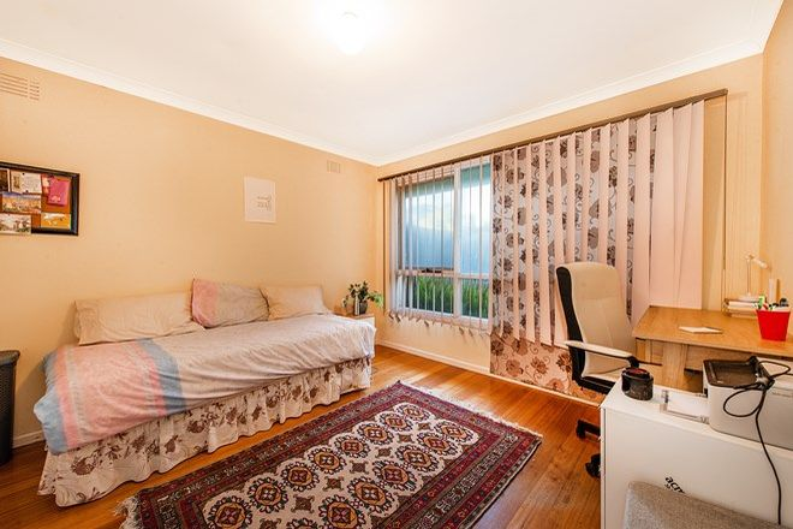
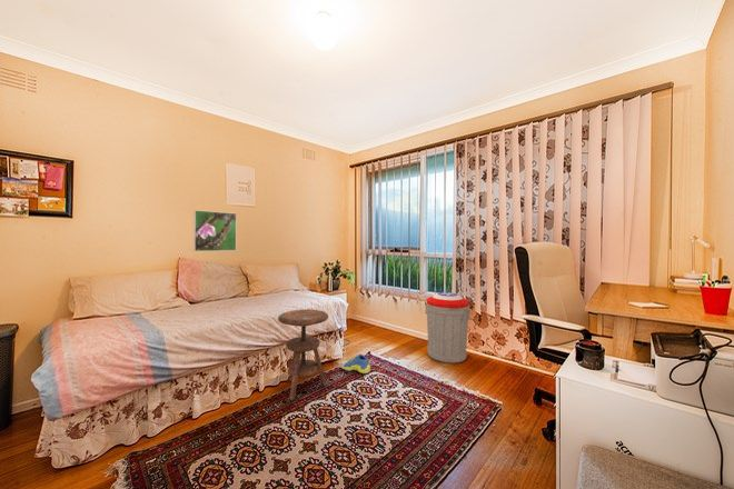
+ trash can [424,291,470,365]
+ sneaker [339,353,371,375]
+ side table [277,308,329,401]
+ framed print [192,209,238,252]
